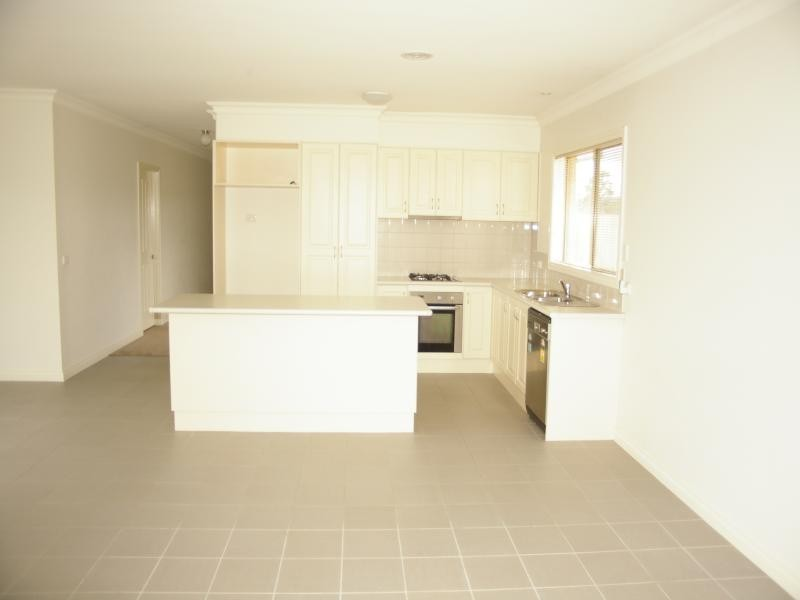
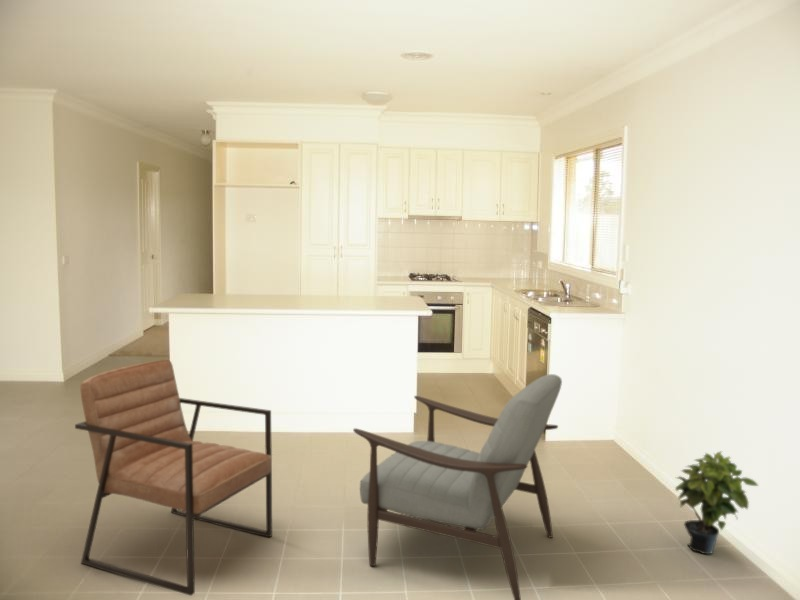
+ chair [74,359,273,597]
+ potted plant [674,450,760,555]
+ chair [352,373,563,600]
